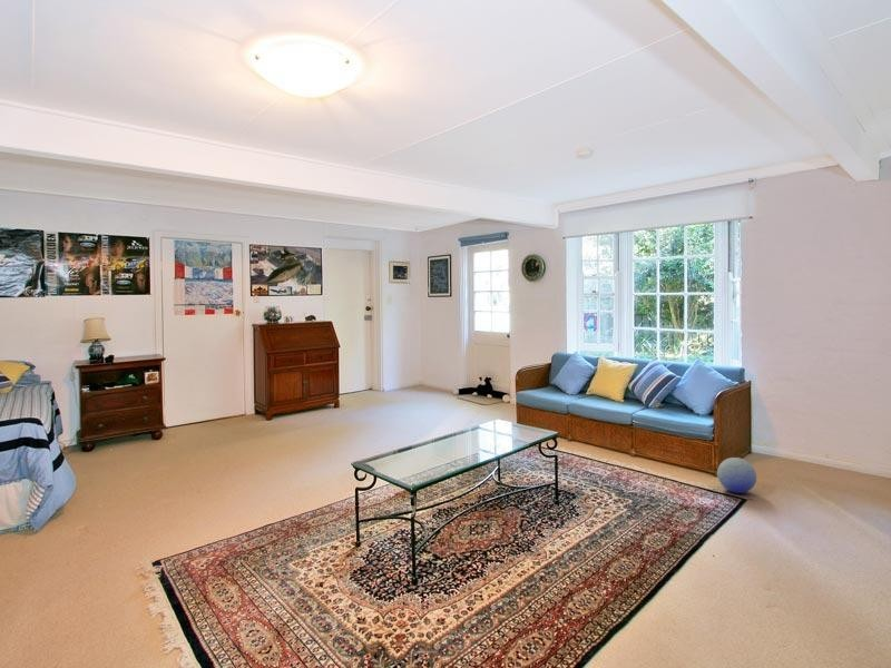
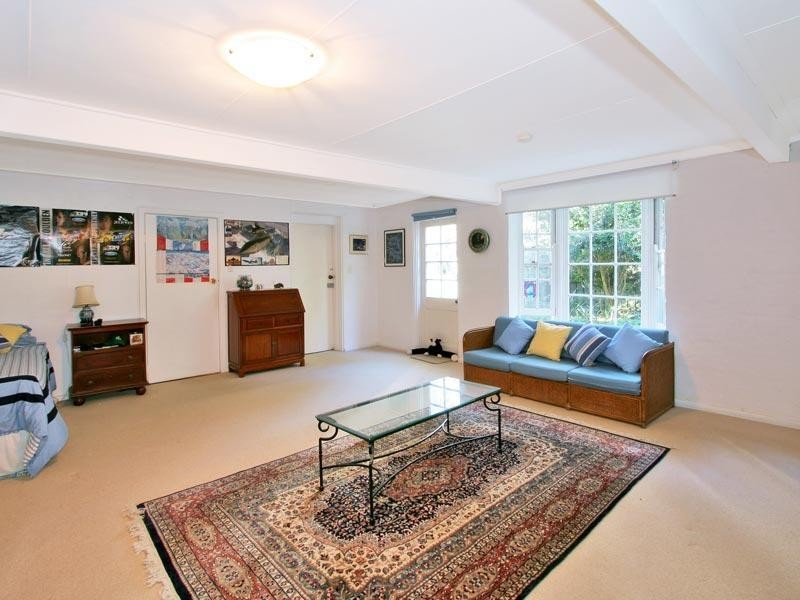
- ball [716,456,757,494]
